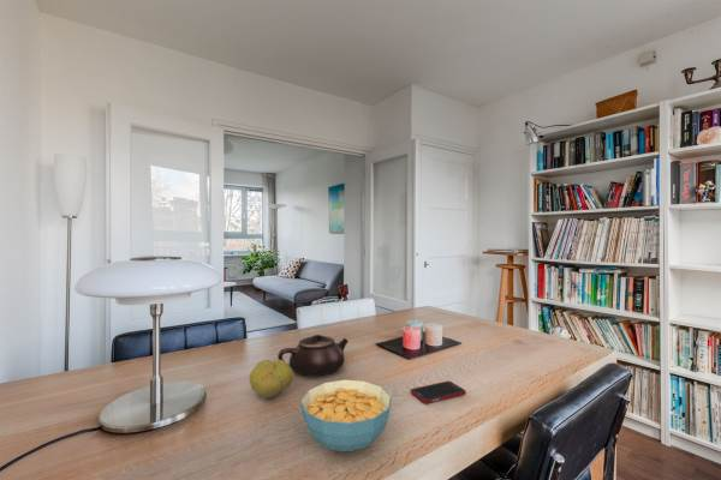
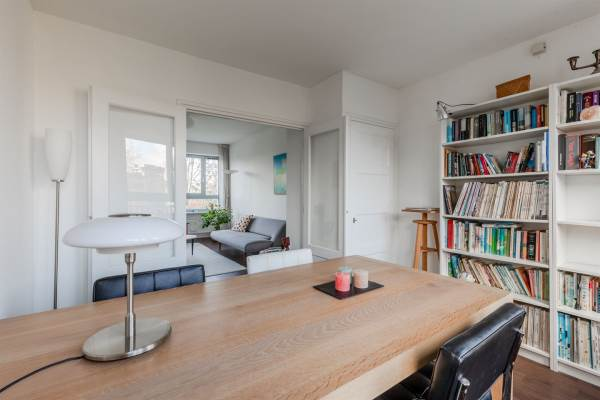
- cell phone [410,380,467,404]
- teapot [276,334,350,377]
- fruit [249,359,294,400]
- cereal bowl [299,378,393,454]
